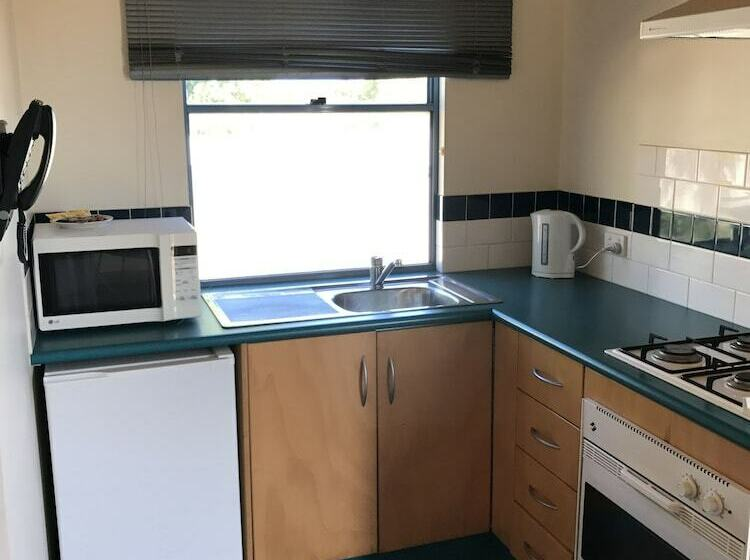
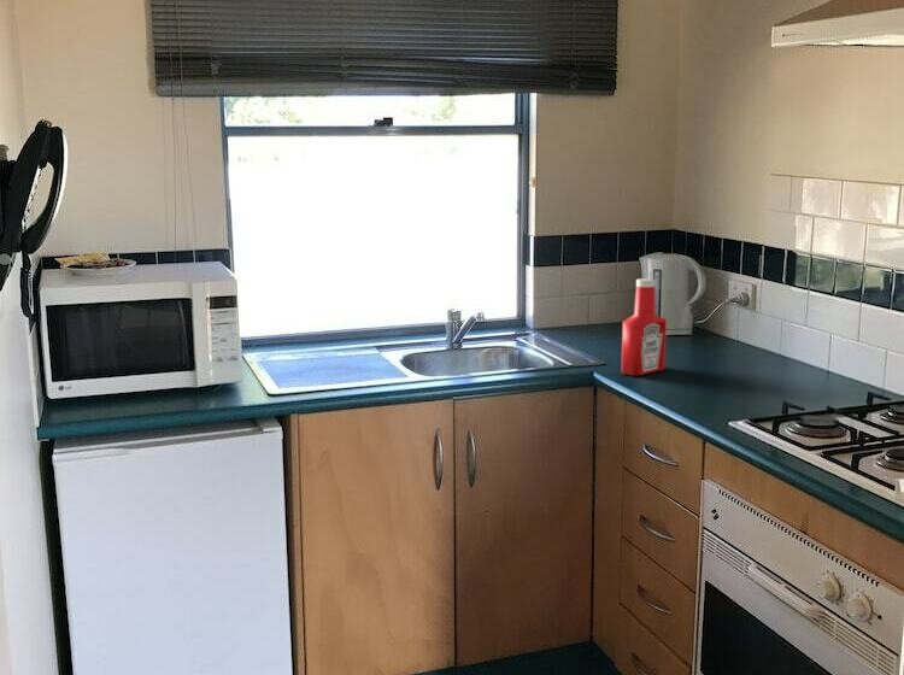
+ soap bottle [621,277,668,376]
